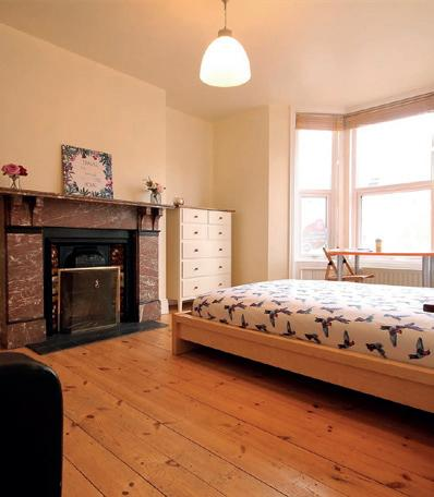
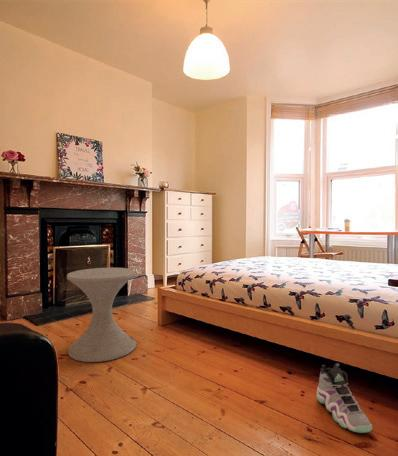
+ side table [66,267,137,363]
+ sneaker [316,362,373,434]
